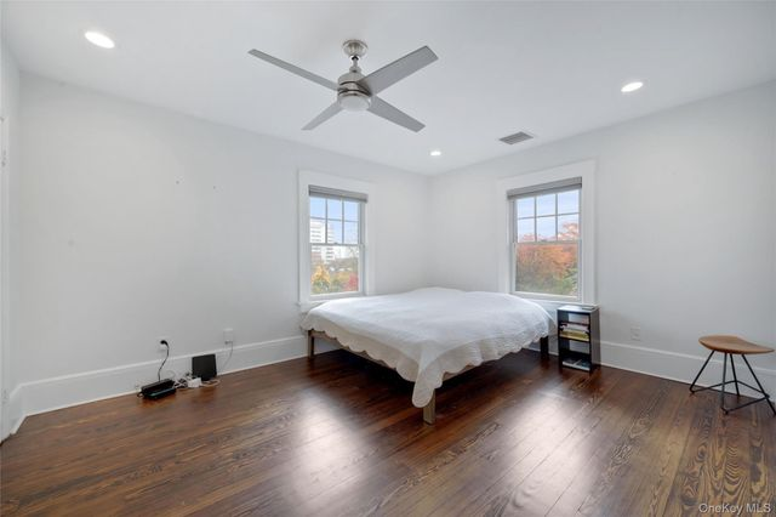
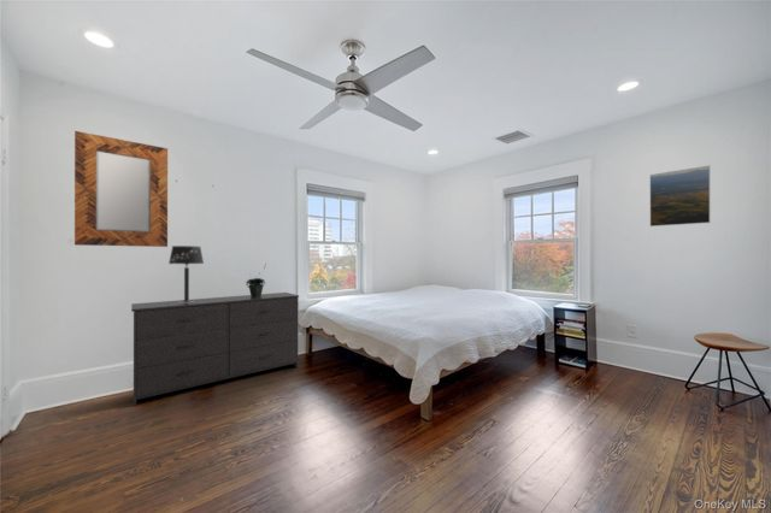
+ potted plant [245,263,267,297]
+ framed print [649,164,712,228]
+ home mirror [73,130,169,248]
+ table lamp [167,244,205,303]
+ dresser [130,291,300,408]
